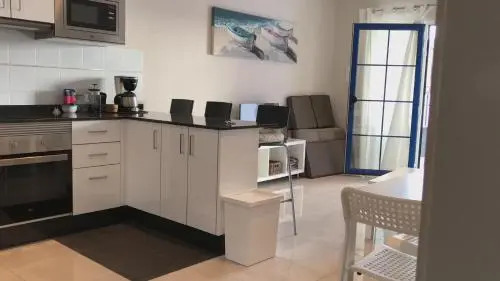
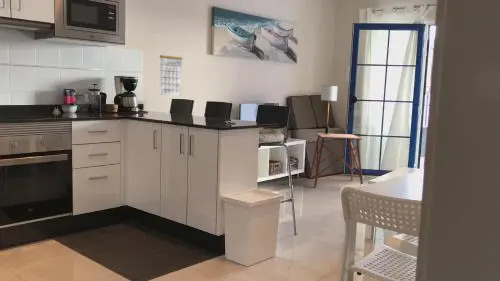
+ calendar [159,49,183,97]
+ table lamp [320,85,338,135]
+ side table [309,132,364,189]
